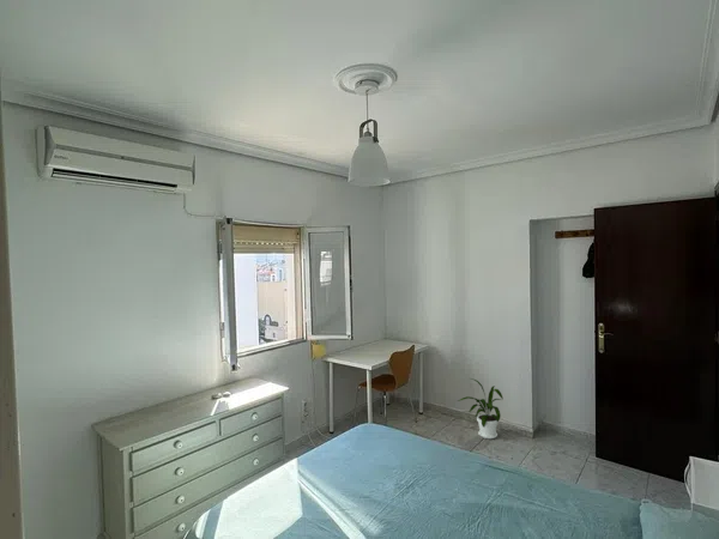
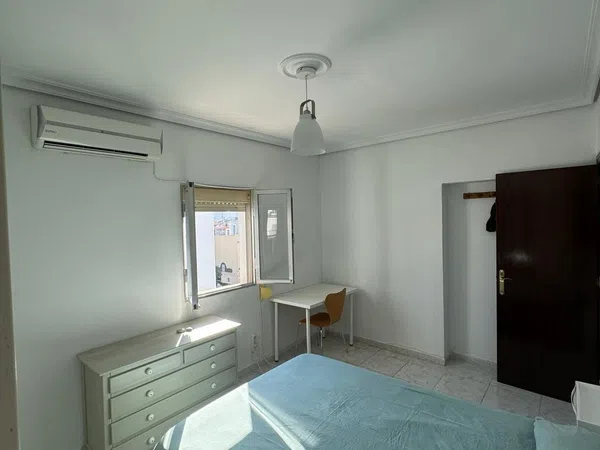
- house plant [457,377,504,440]
